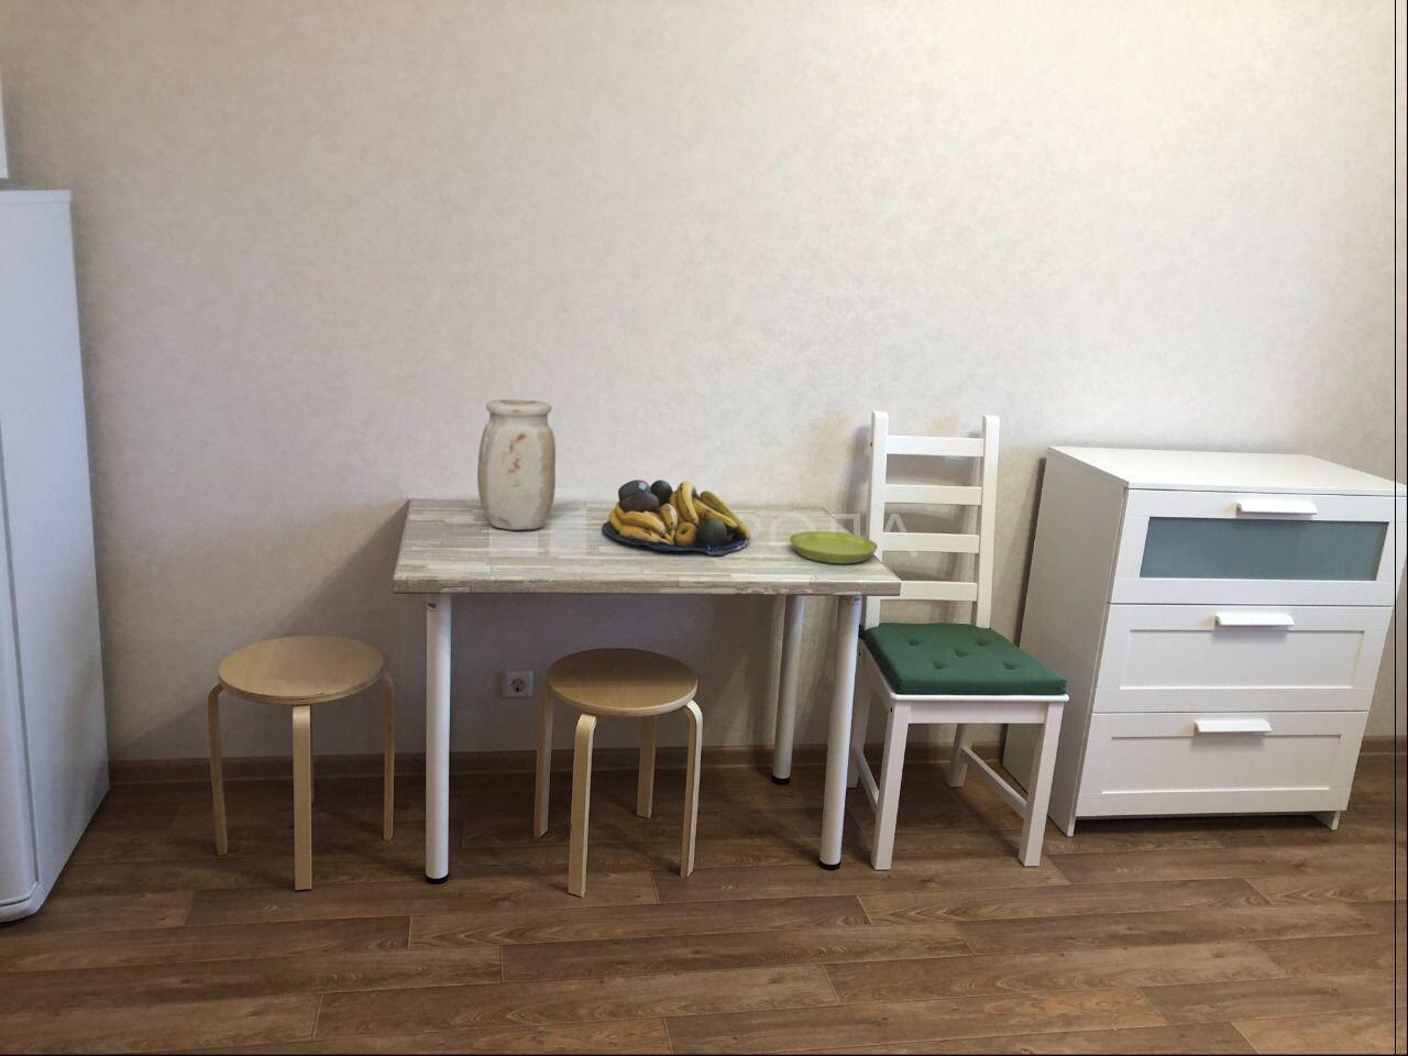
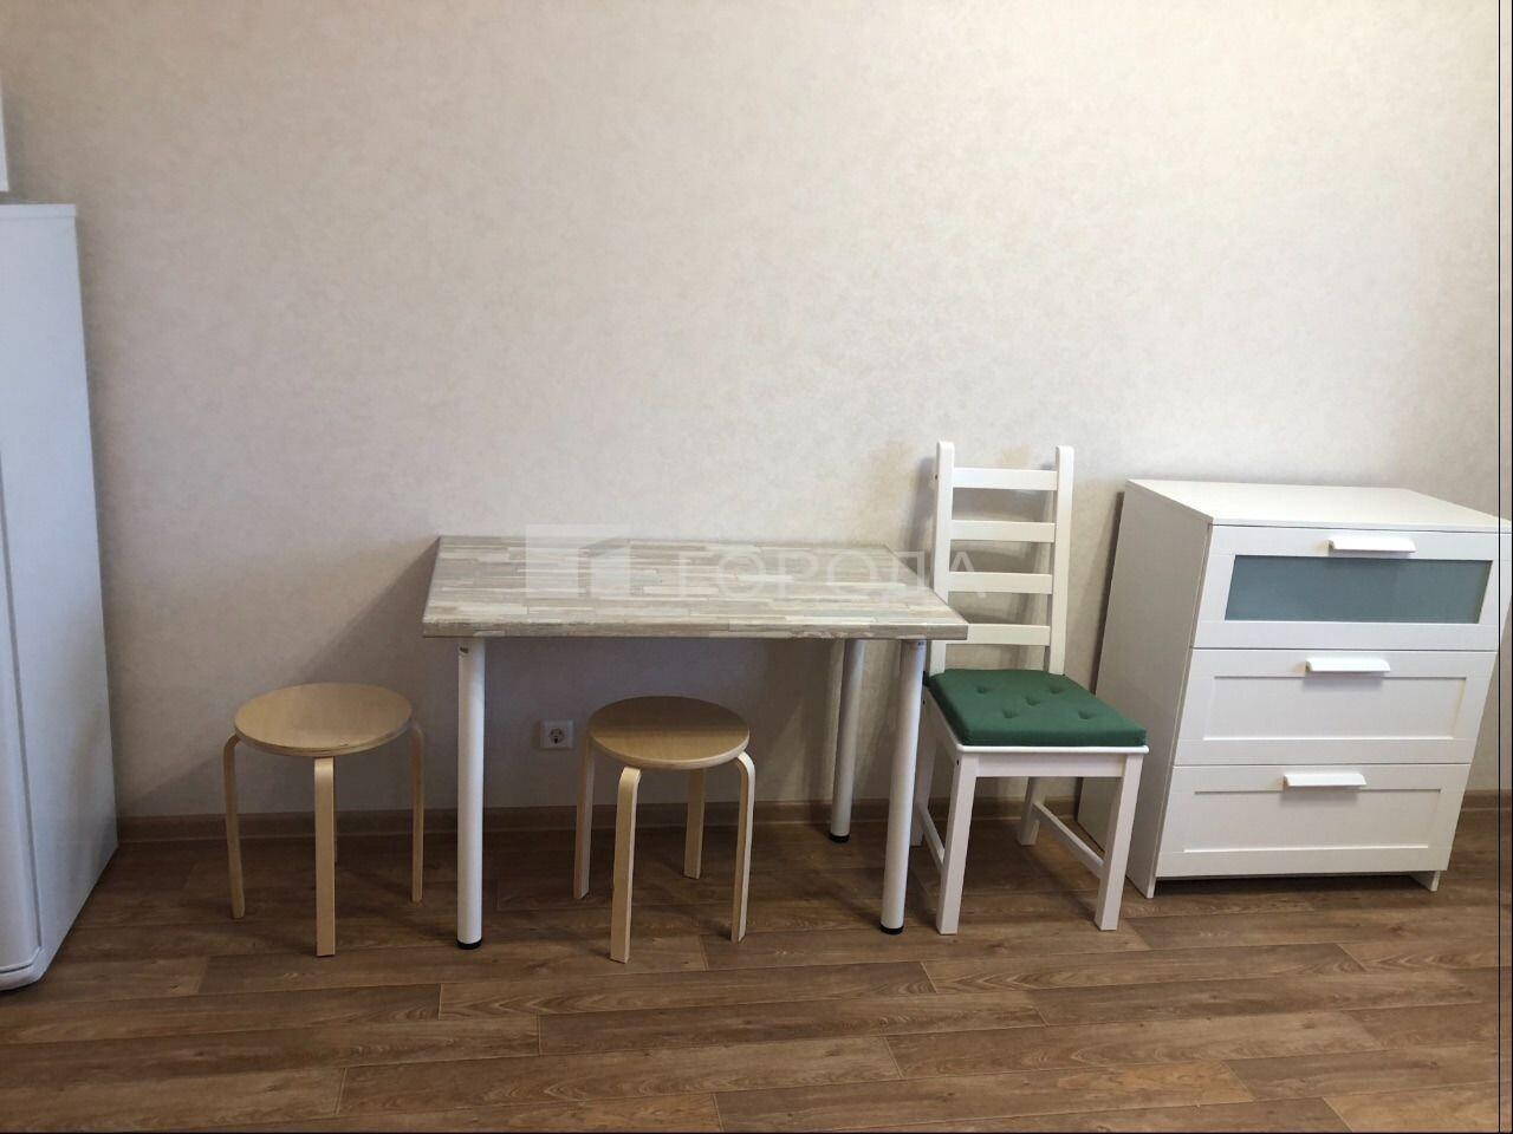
- saucer [787,530,879,565]
- fruit bowl [601,478,752,556]
- vase [477,398,557,531]
